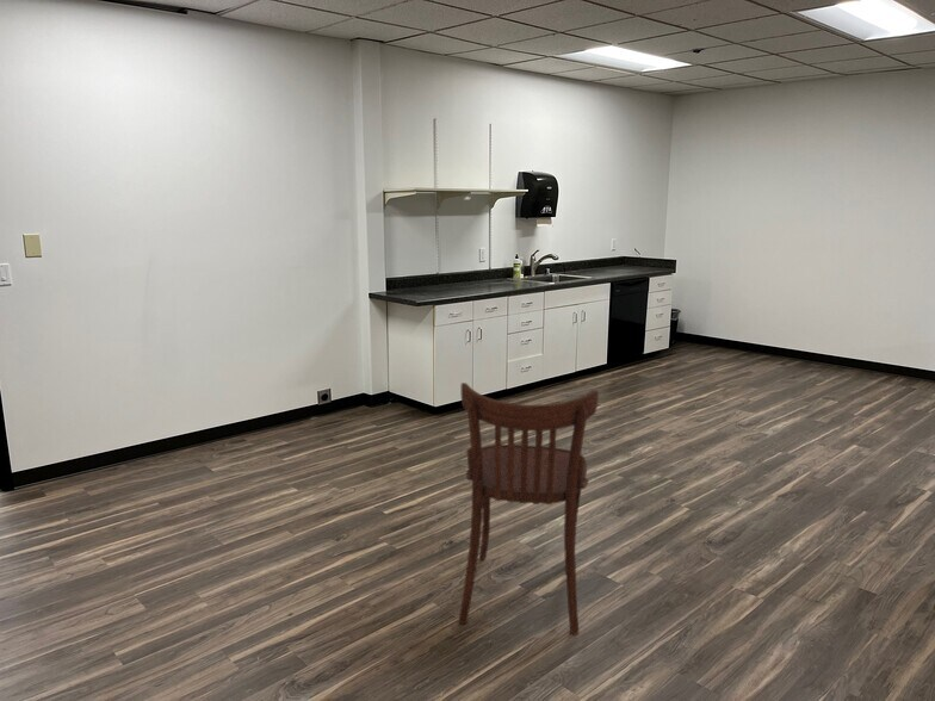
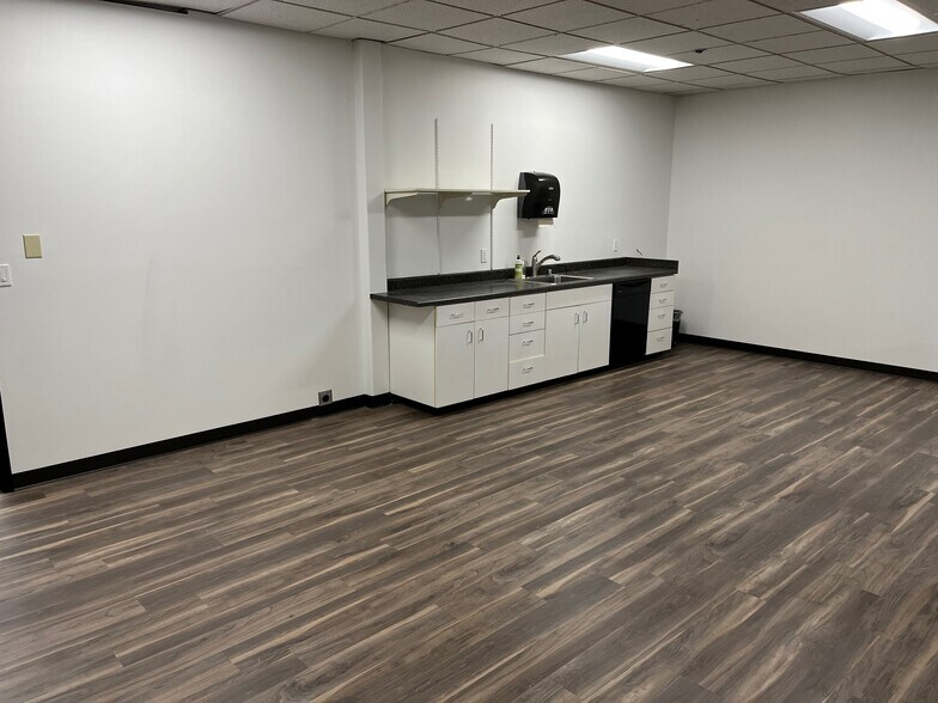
- dining chair [458,381,600,637]
